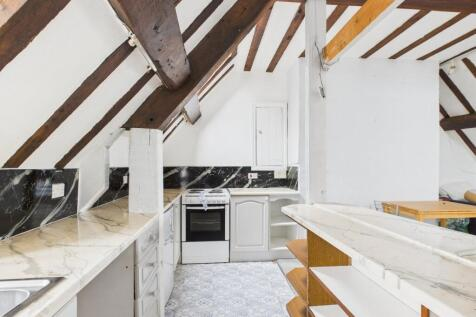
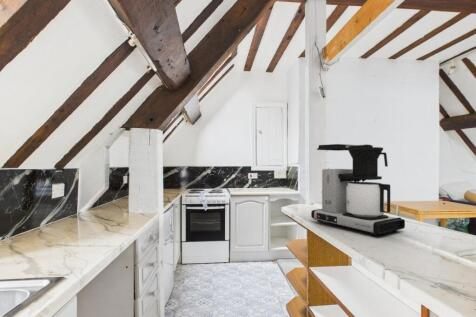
+ coffee maker [310,143,406,237]
